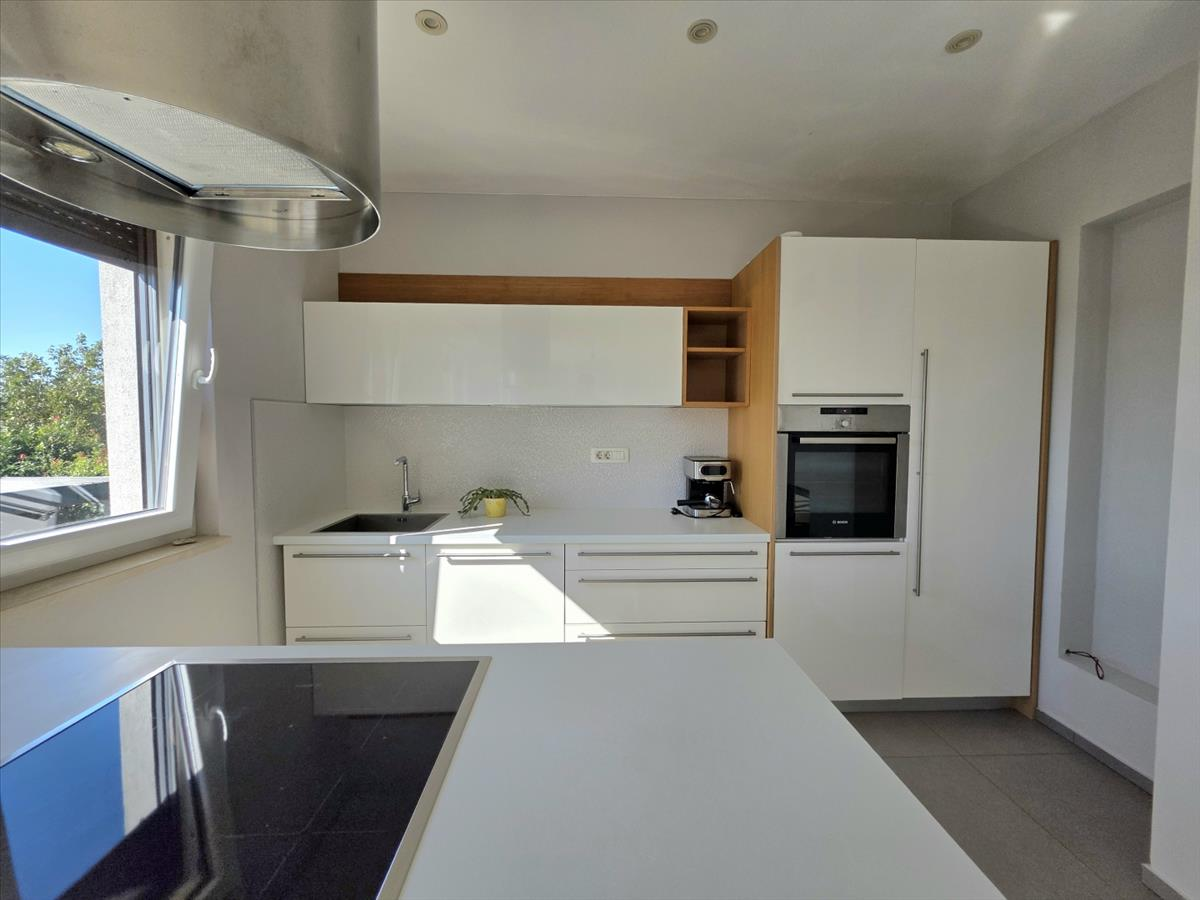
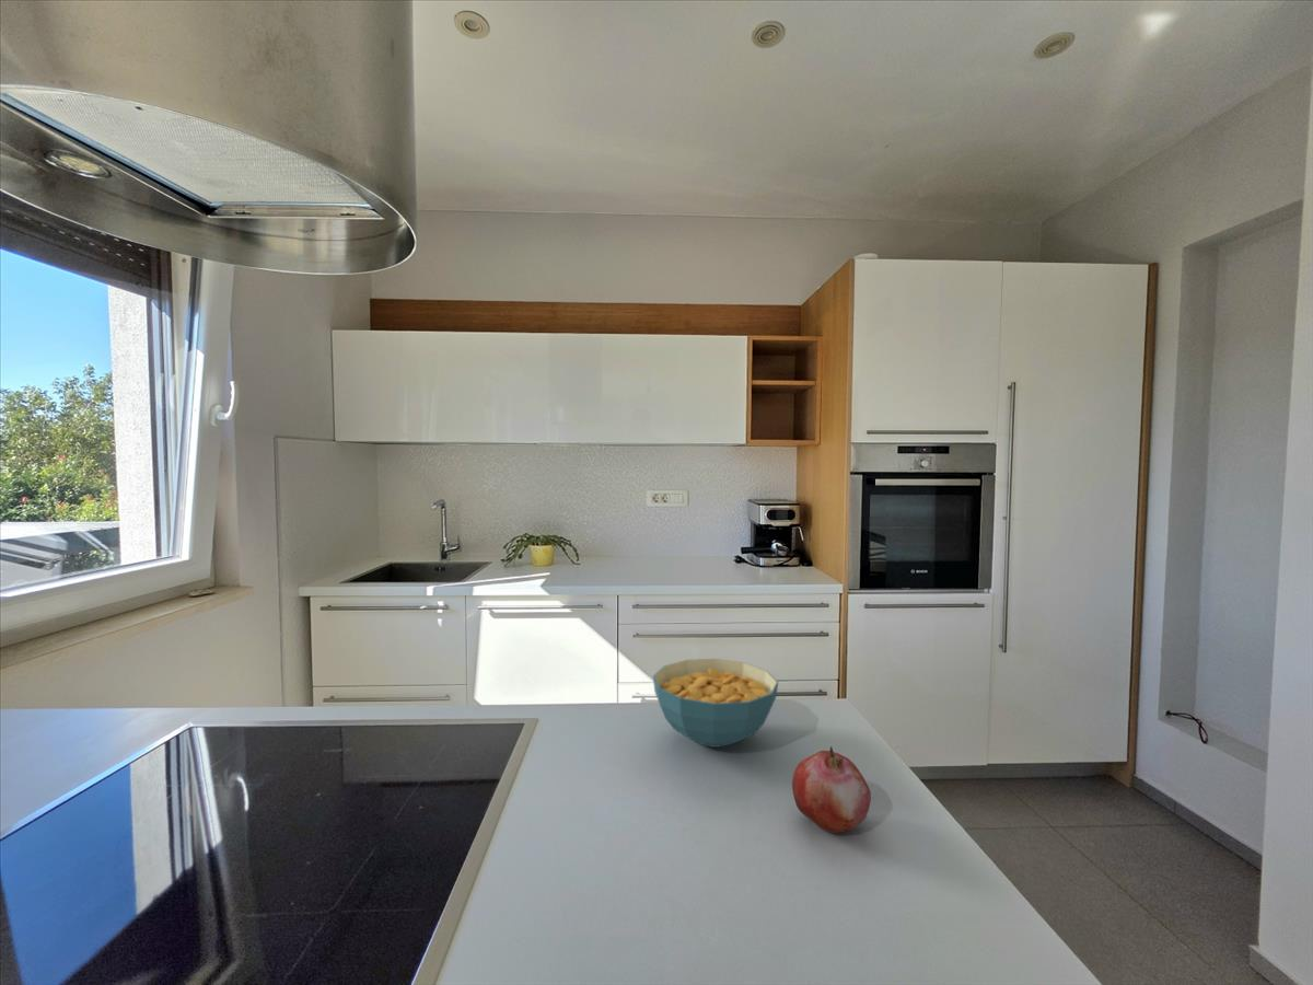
+ cereal bowl [652,658,779,749]
+ fruit [791,745,872,834]
